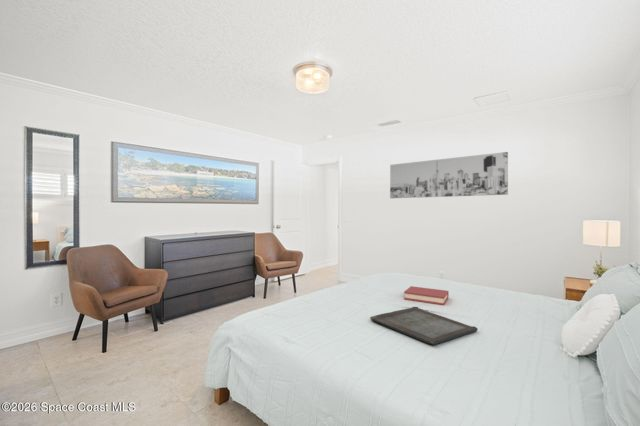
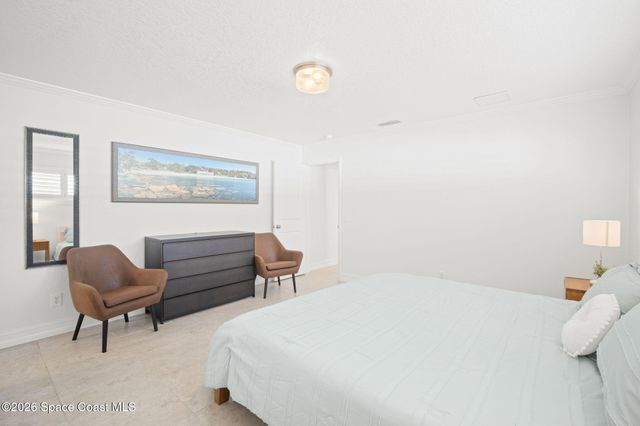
- serving tray [369,306,479,346]
- wall art [389,151,509,199]
- hardback book [403,285,450,306]
